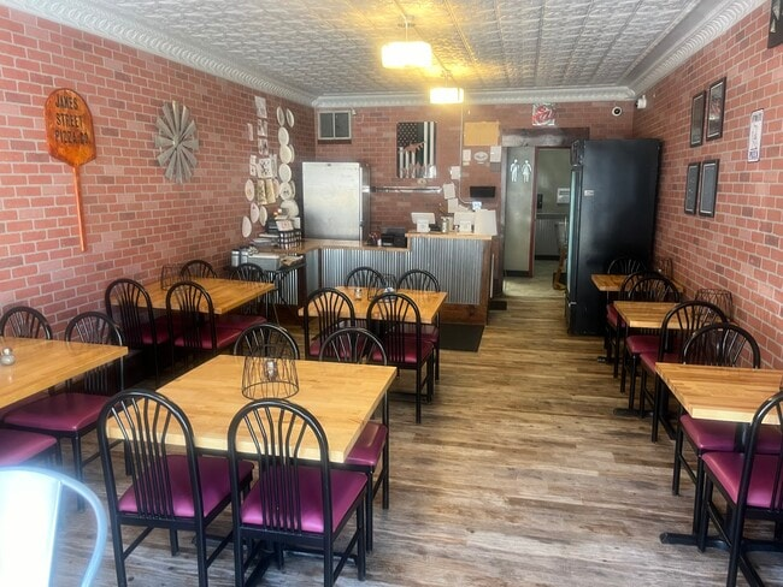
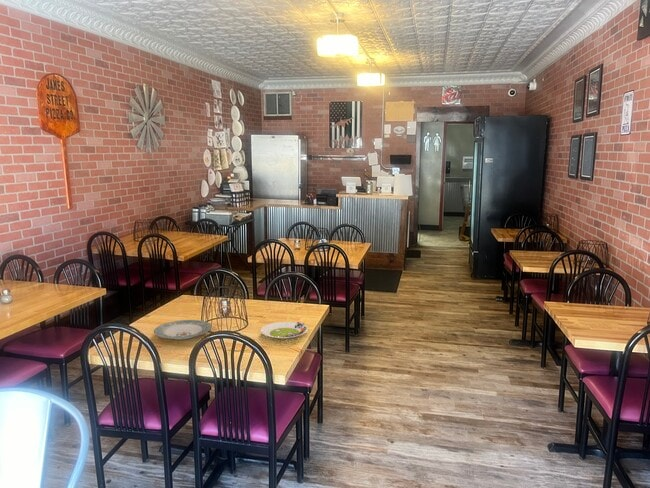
+ plate [153,319,213,341]
+ salad plate [260,321,309,340]
